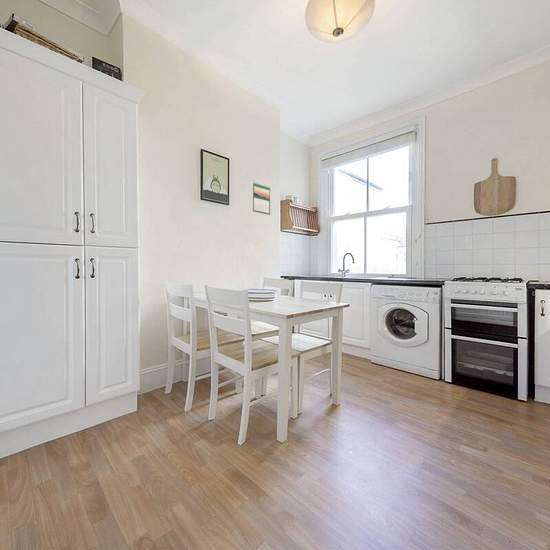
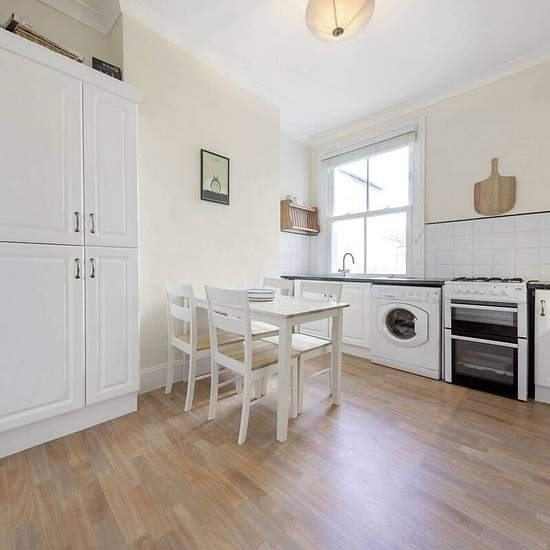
- calendar [252,182,271,216]
